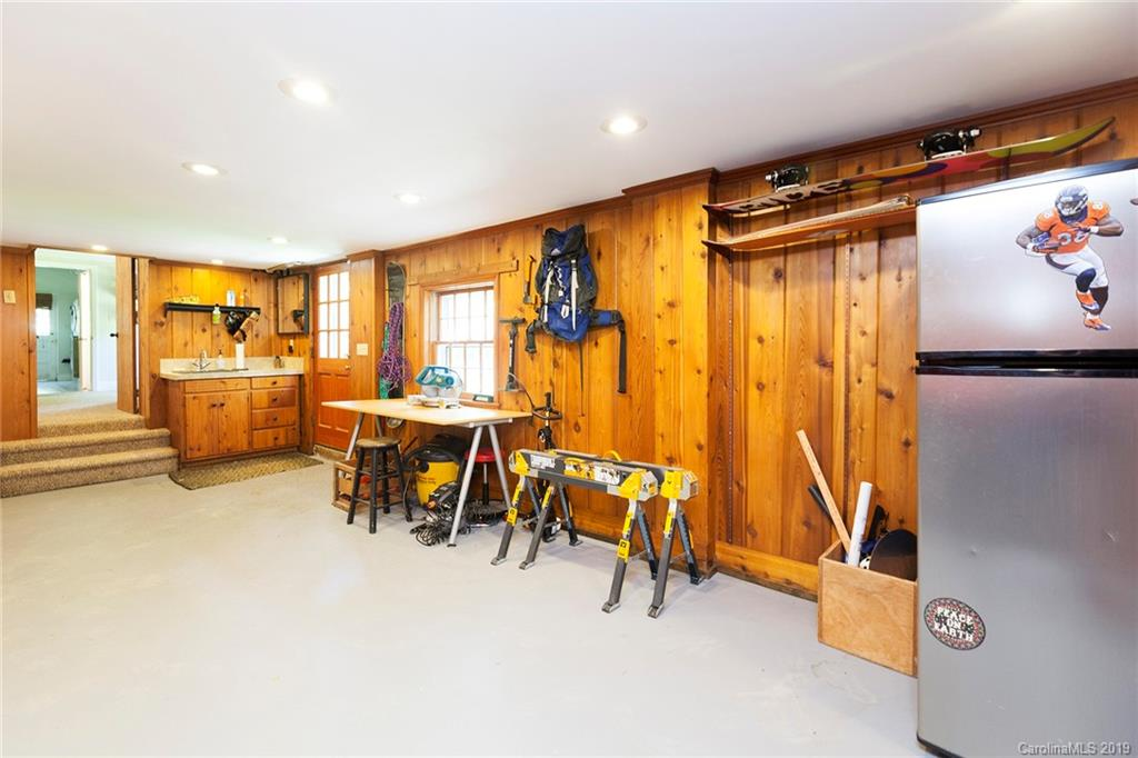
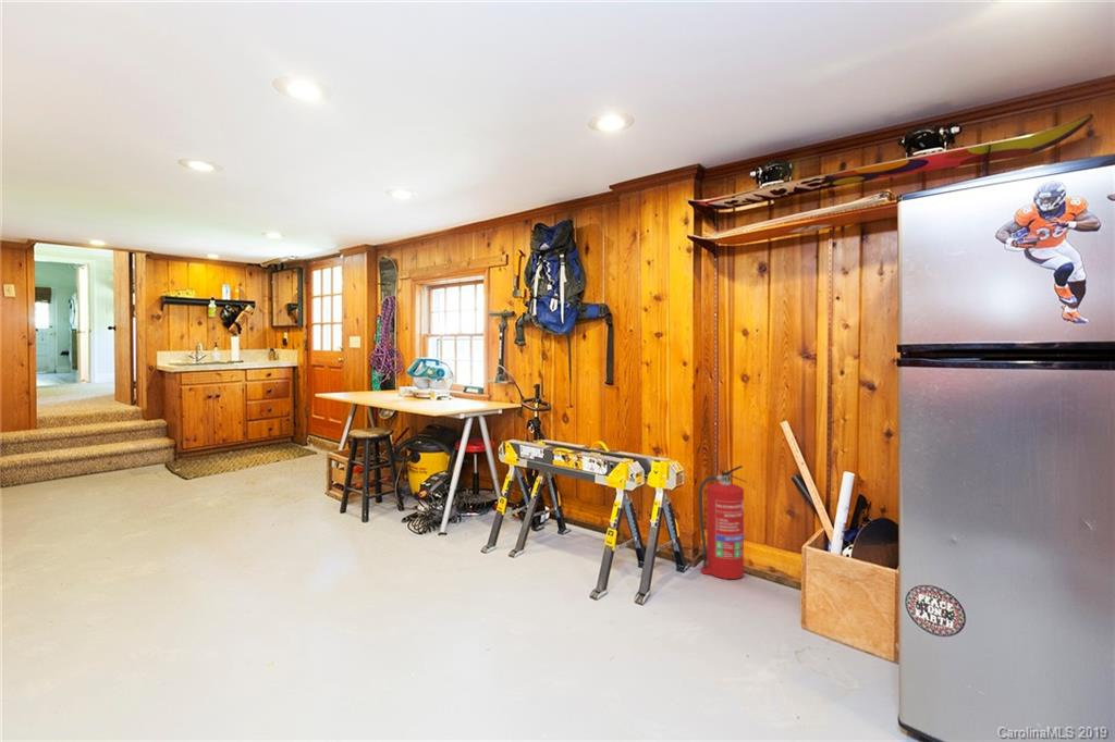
+ fire extinguisher [698,465,748,580]
